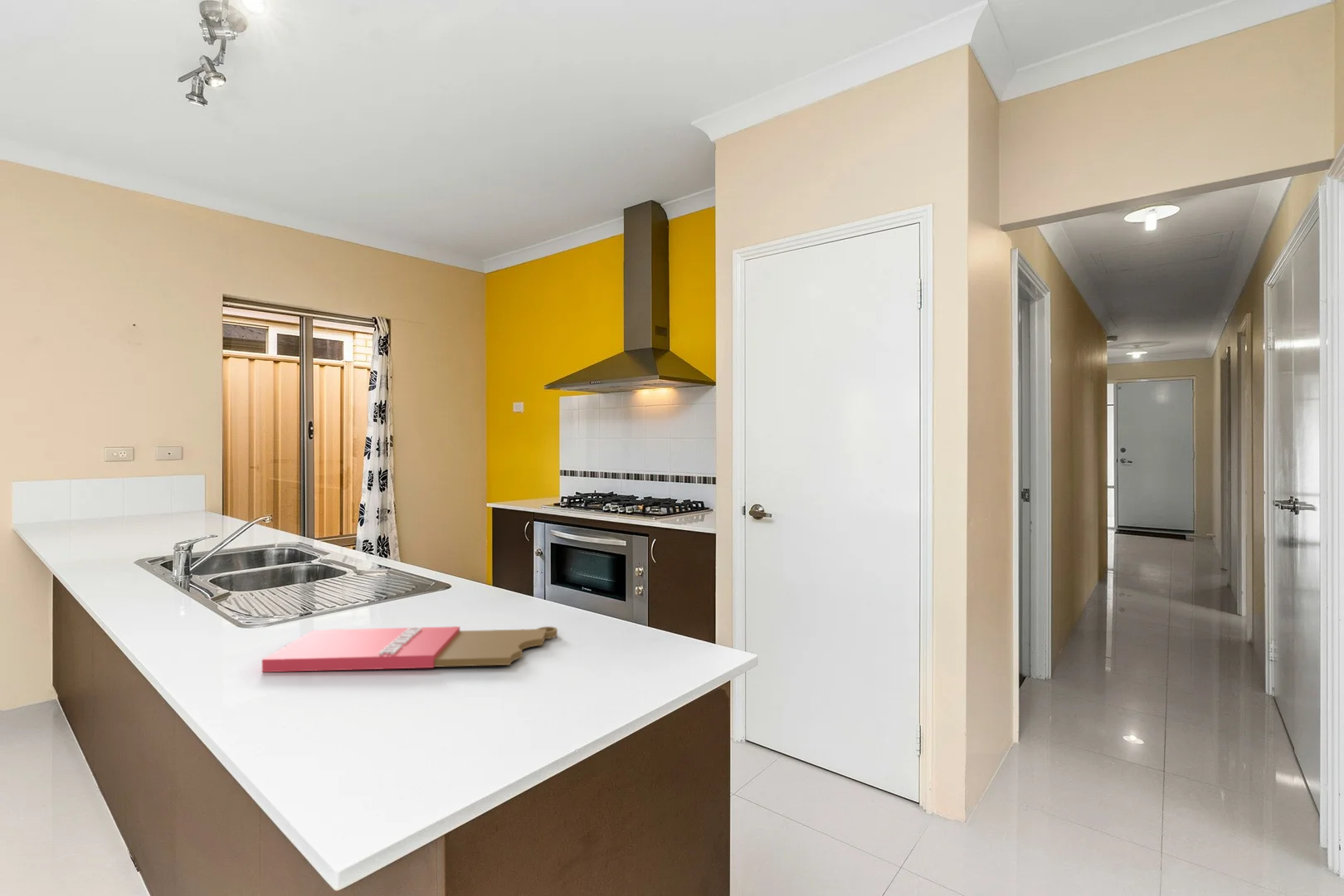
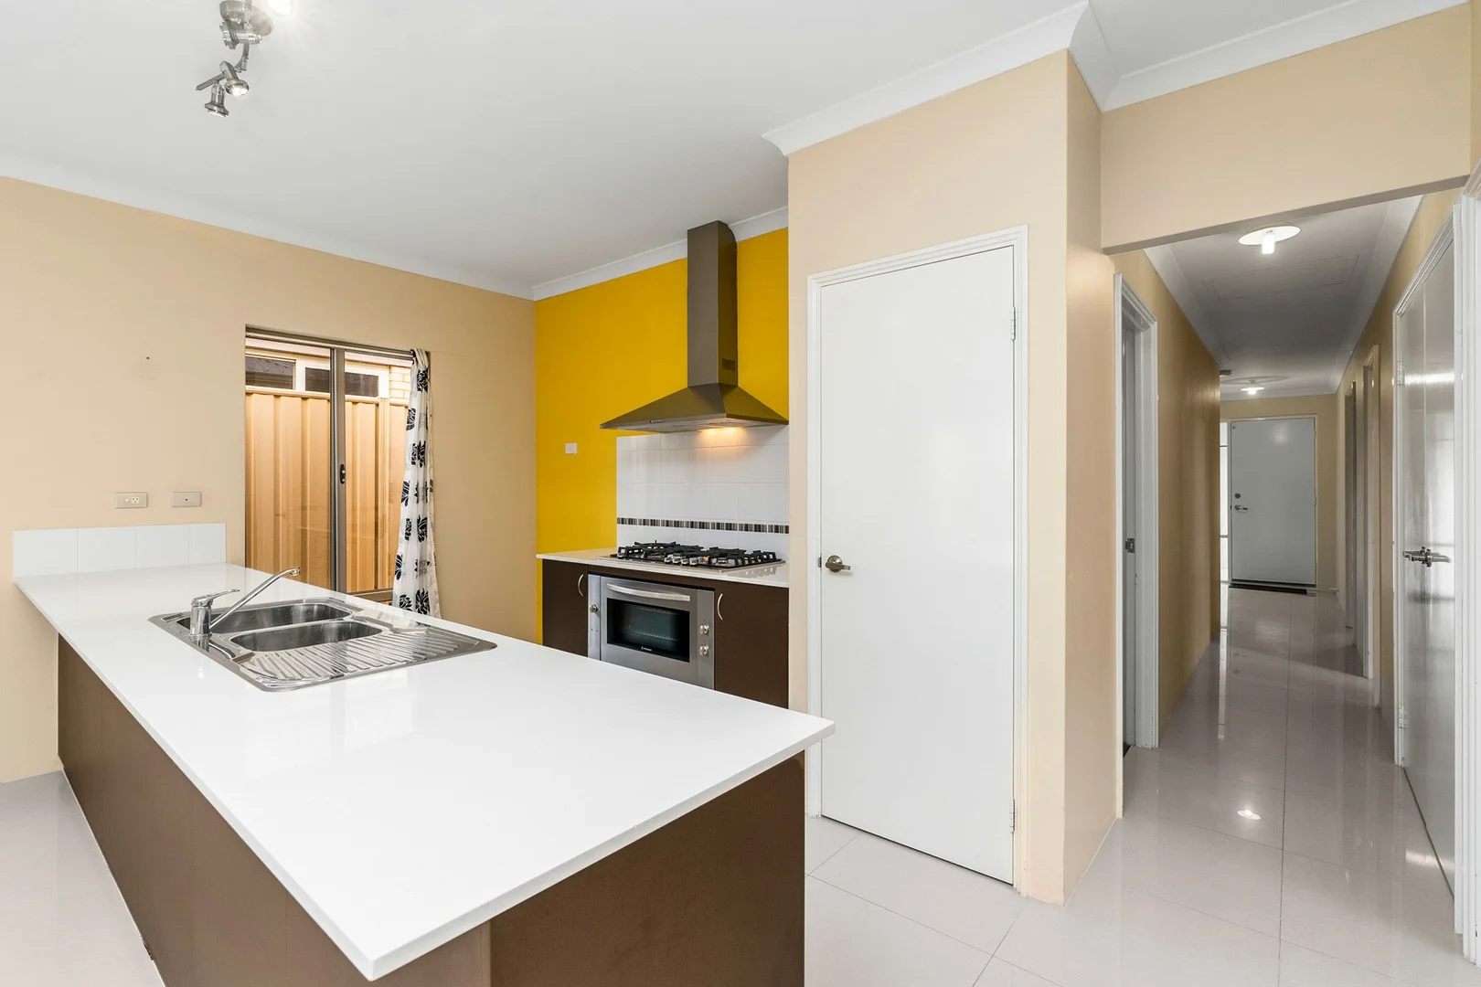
- cutting board [261,626,558,673]
